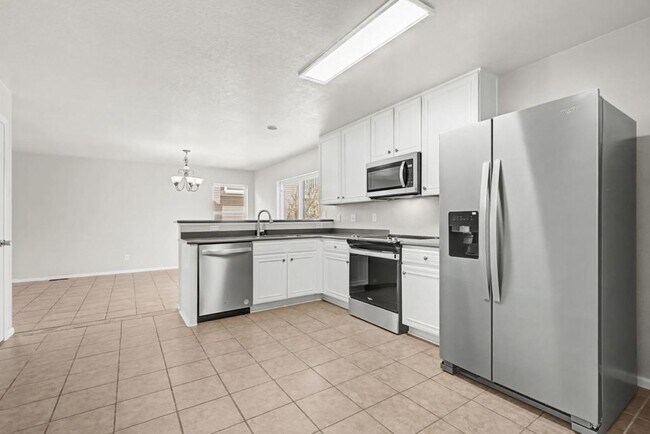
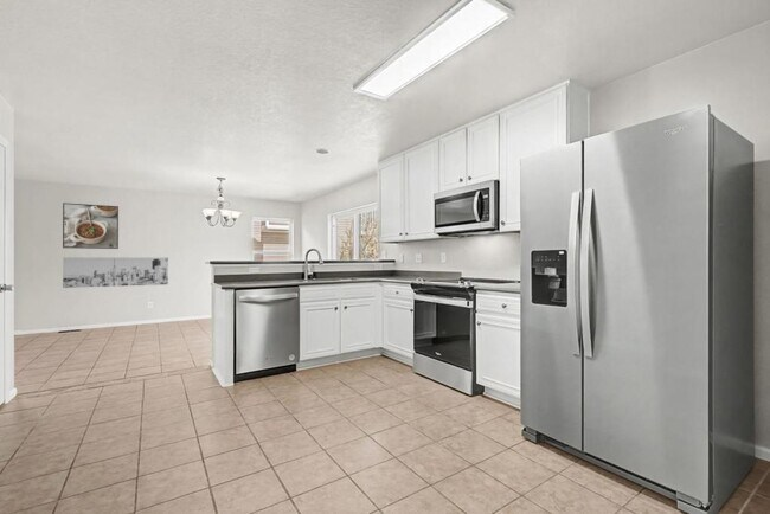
+ wall art [62,256,169,289]
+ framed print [62,201,120,250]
